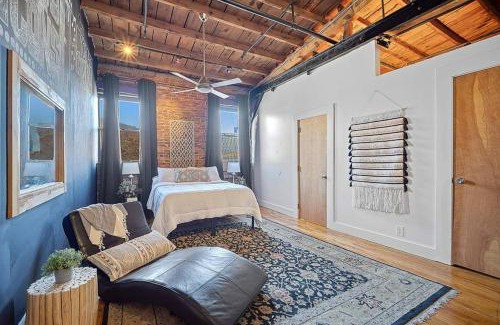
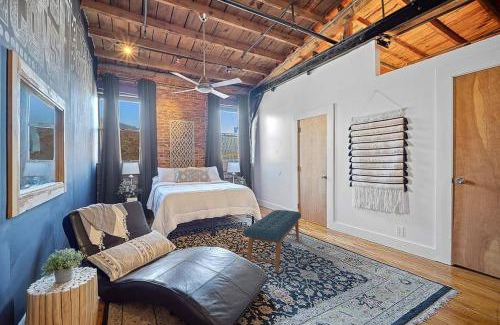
+ bench [243,209,302,273]
